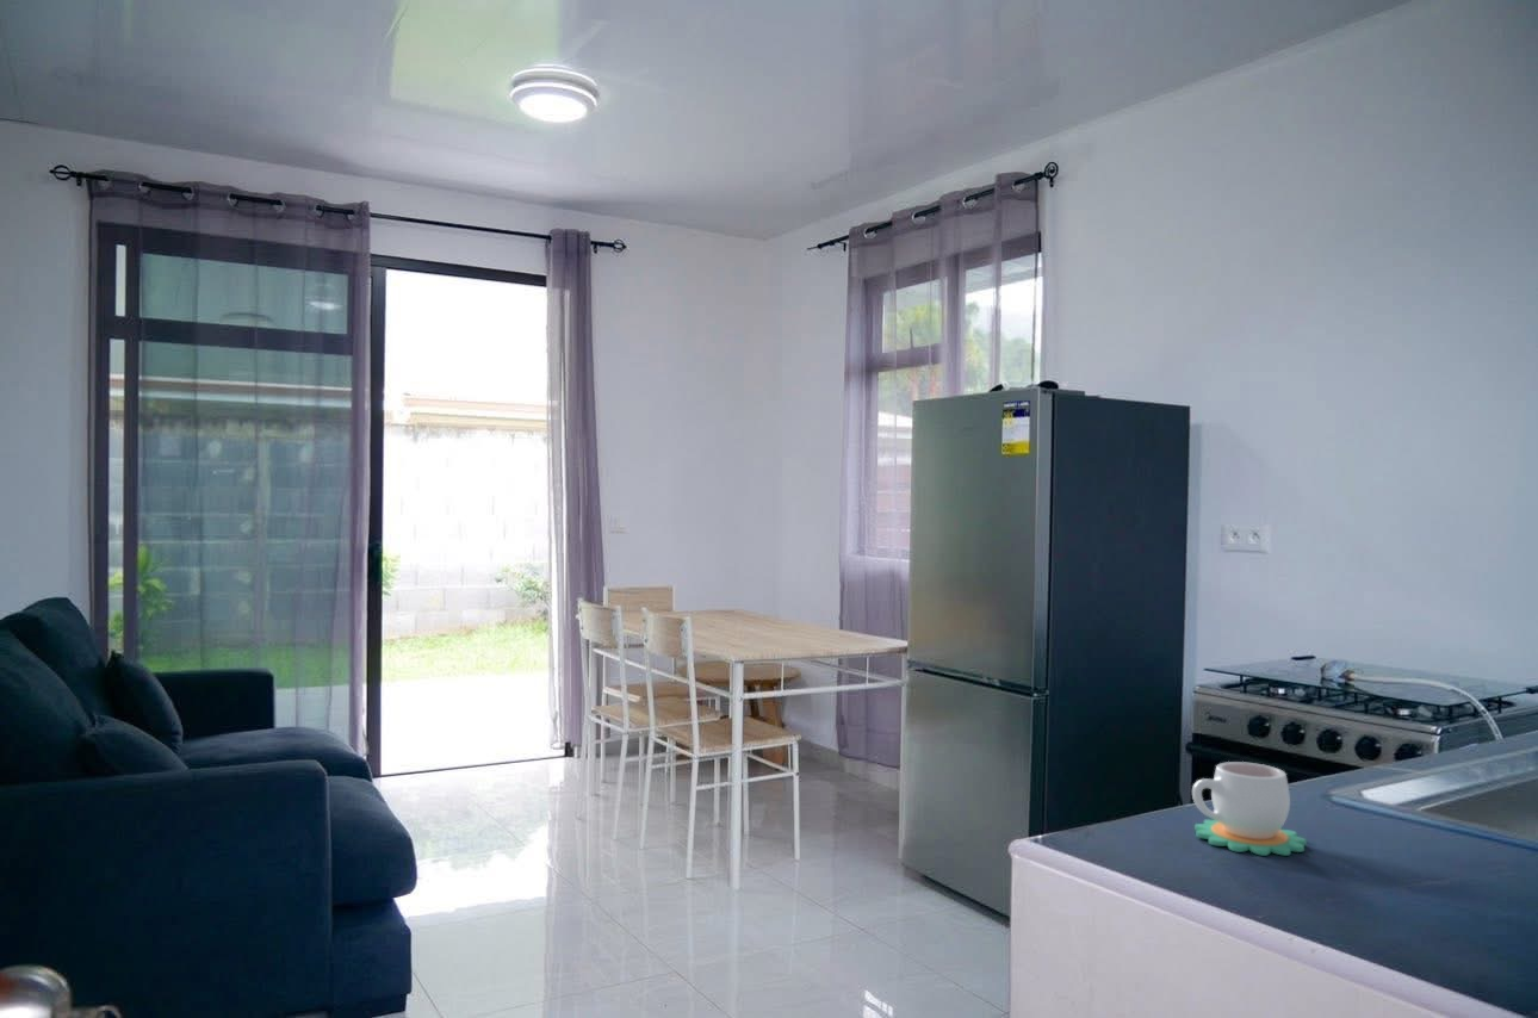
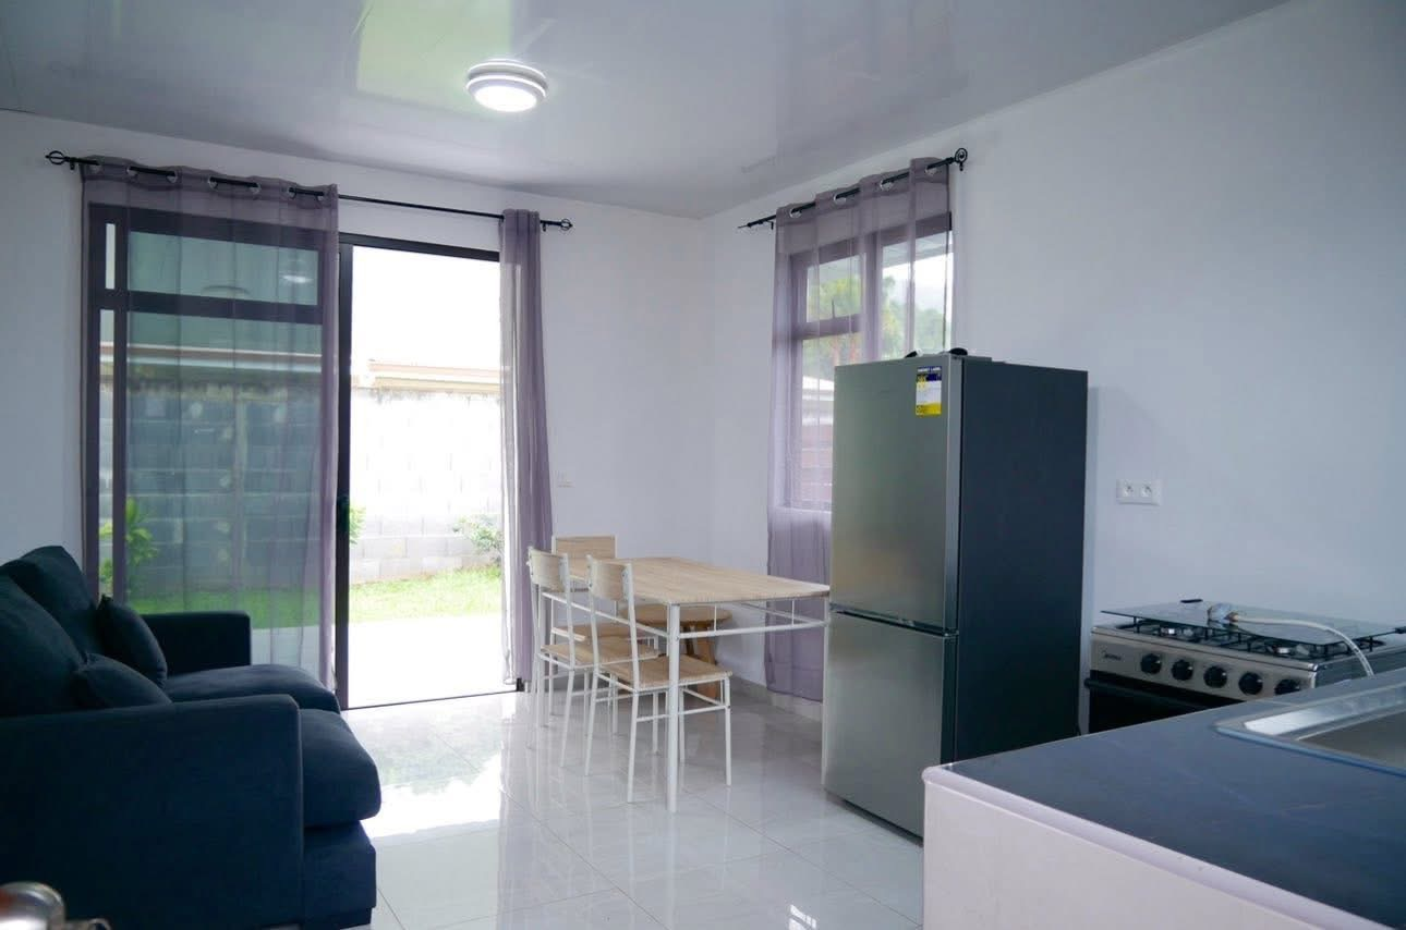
- mug [1191,761,1308,857]
